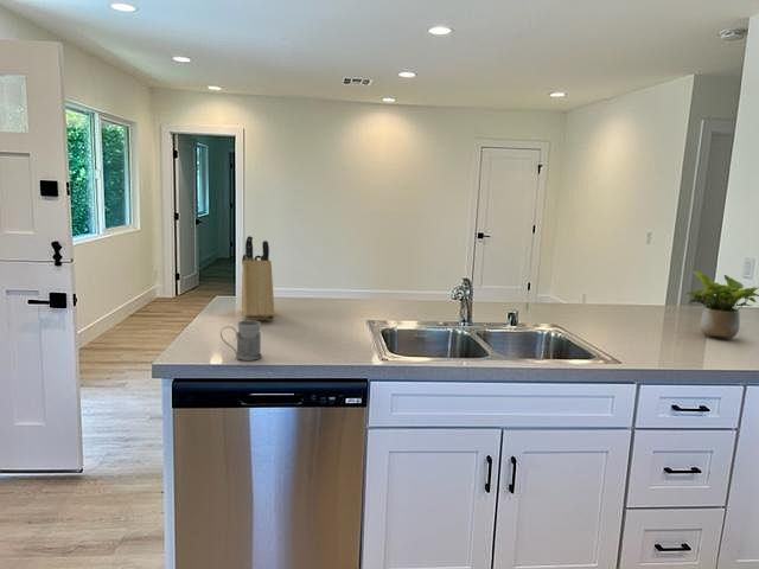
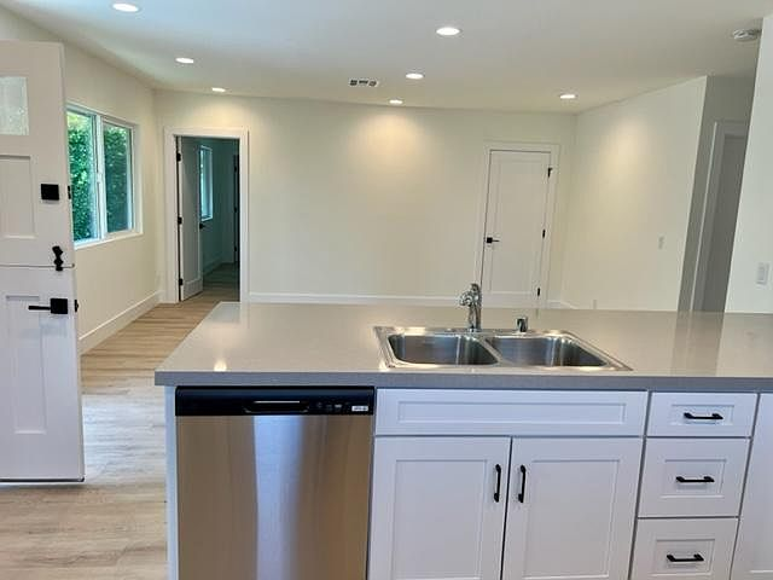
- mug [219,320,263,362]
- knife block [241,235,275,321]
- potted plant [684,270,759,339]
